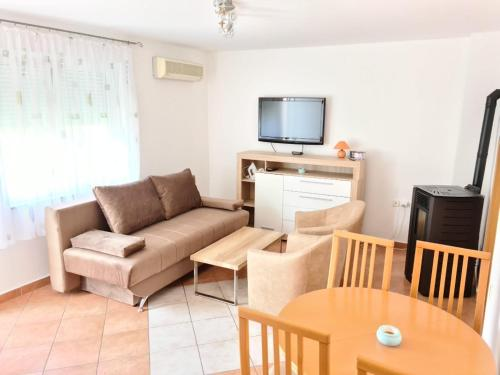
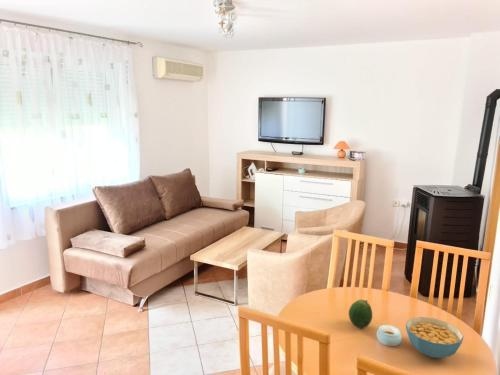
+ fruit [348,299,373,329]
+ cereal bowl [405,316,465,359]
